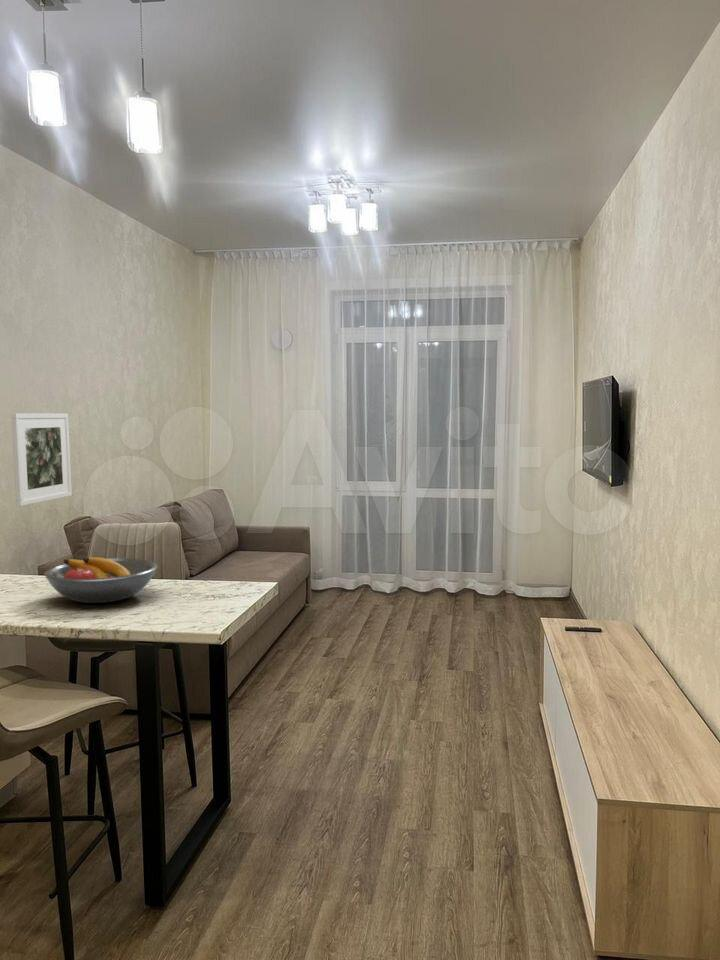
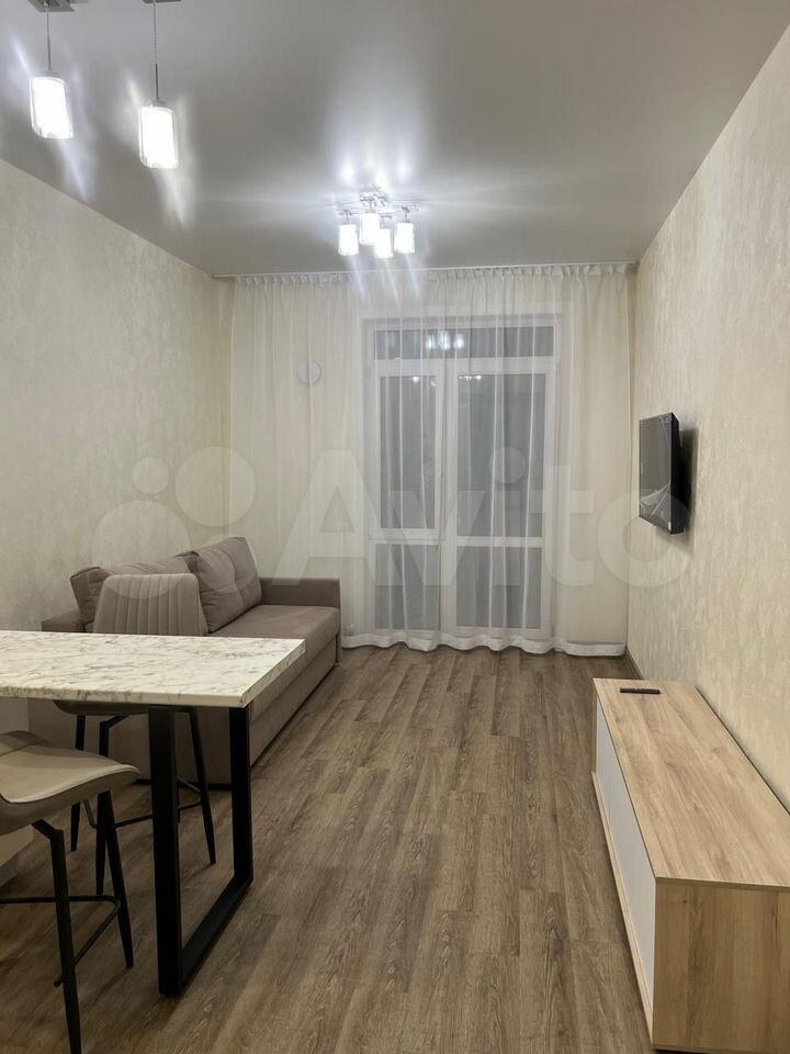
- fruit bowl [44,556,158,604]
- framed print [11,412,73,507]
